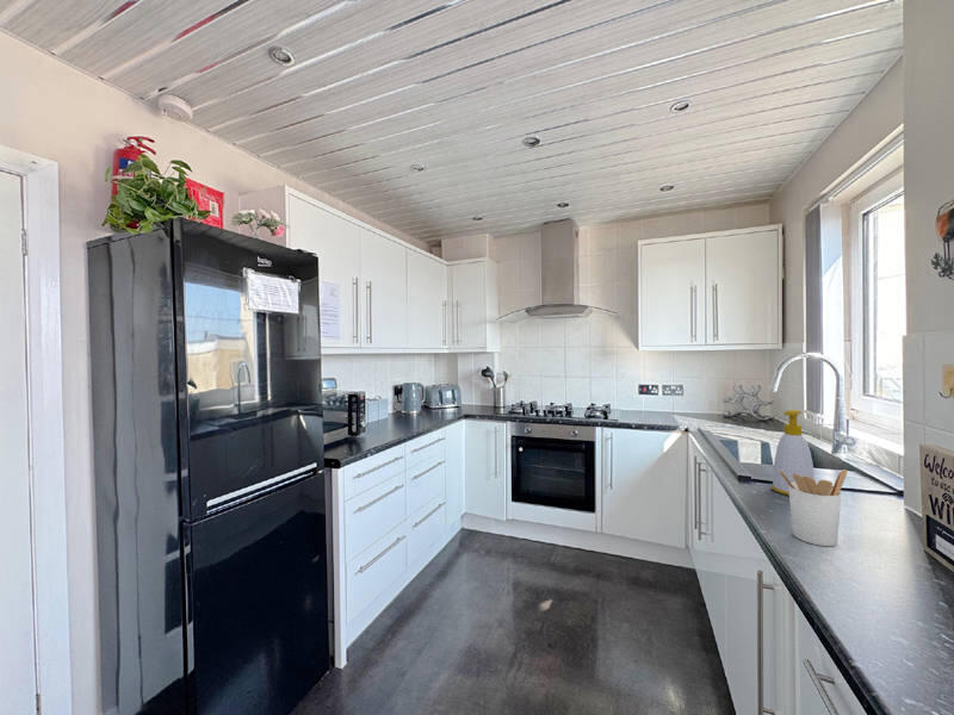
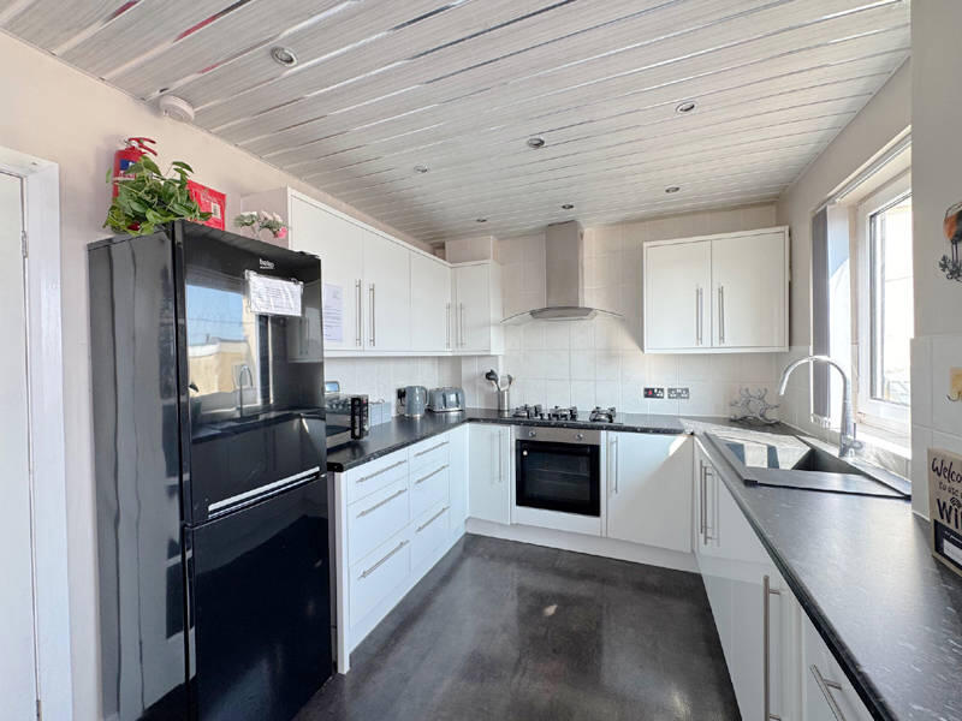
- utensil holder [779,468,848,547]
- soap bottle [770,409,816,497]
